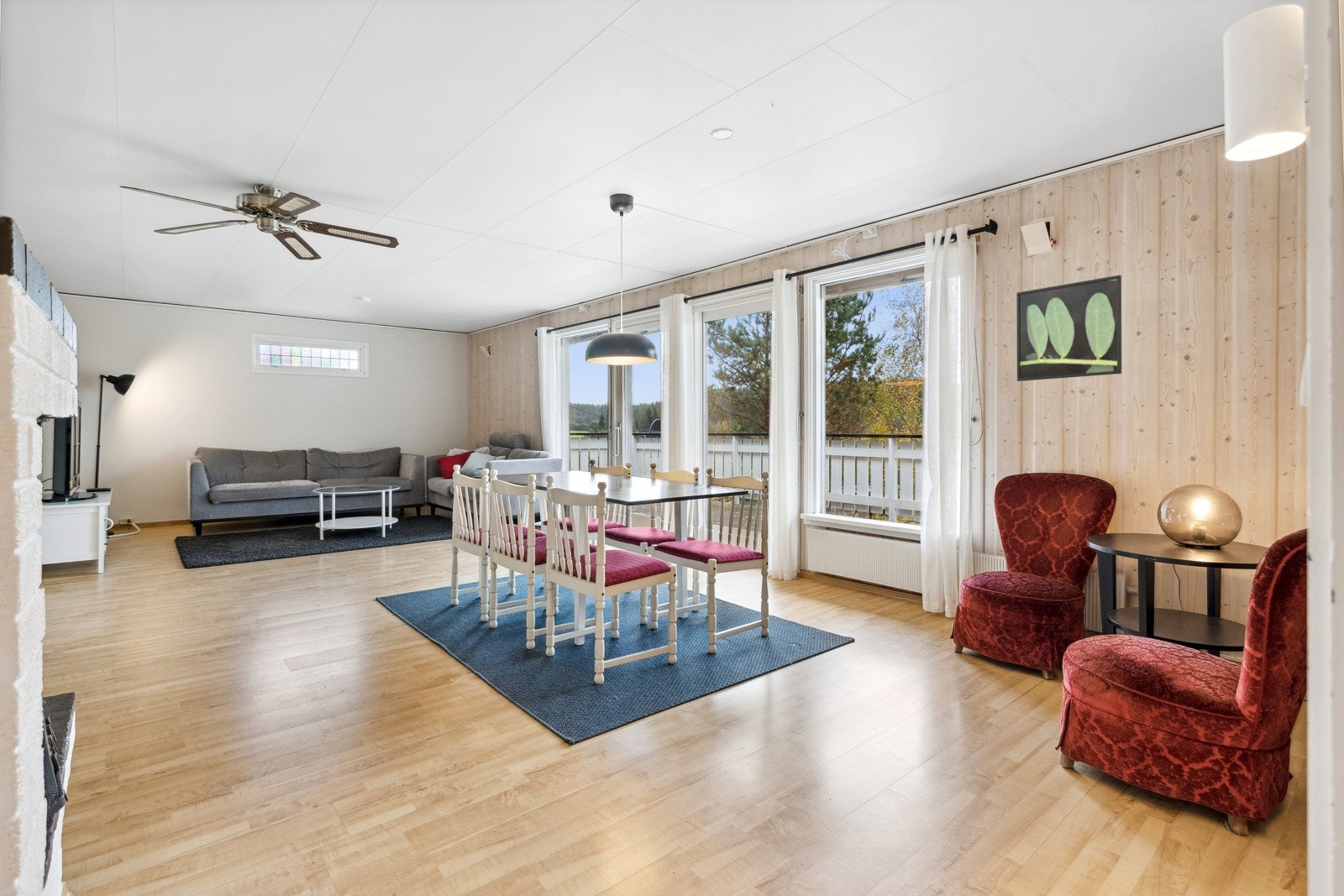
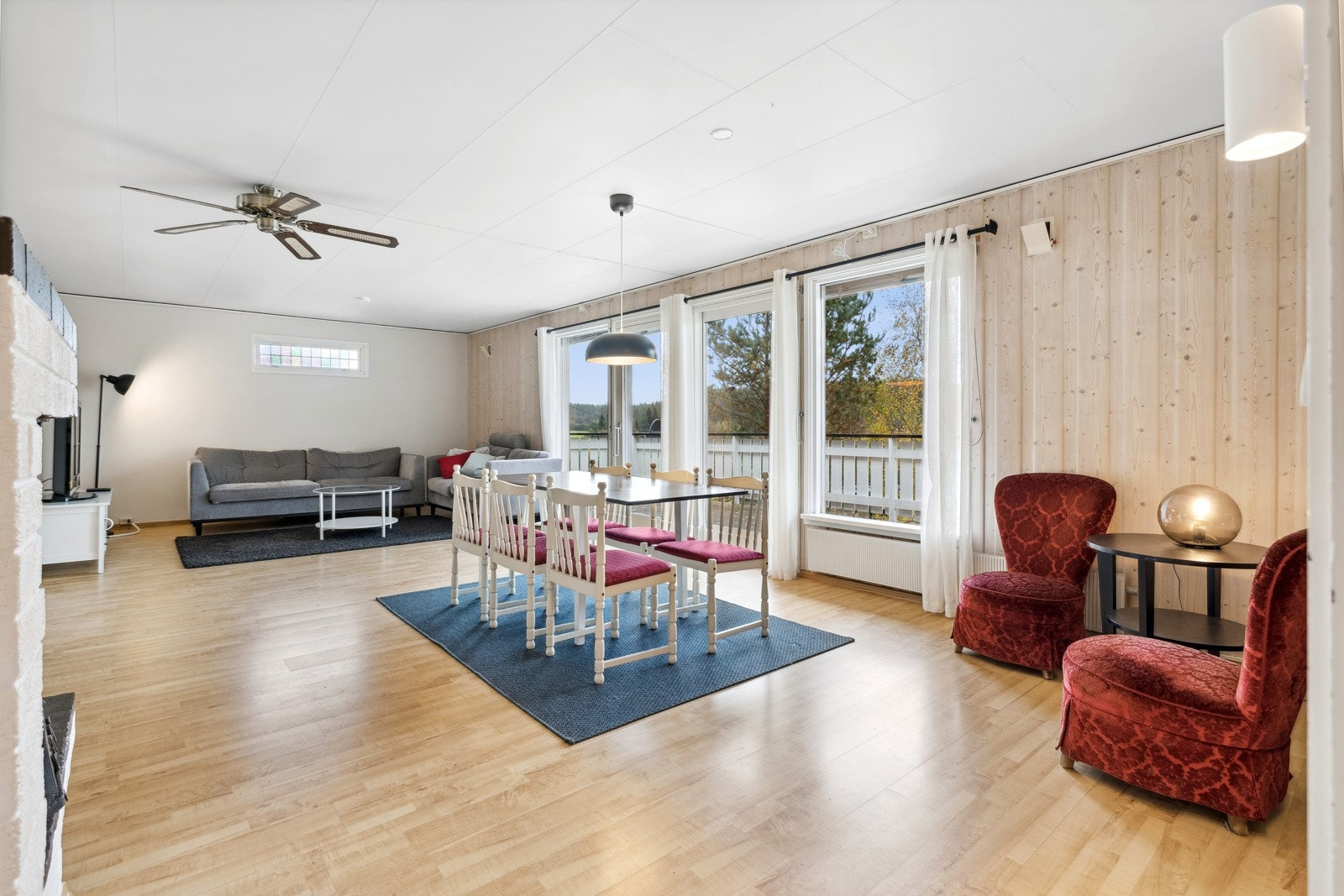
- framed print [1016,275,1122,382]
